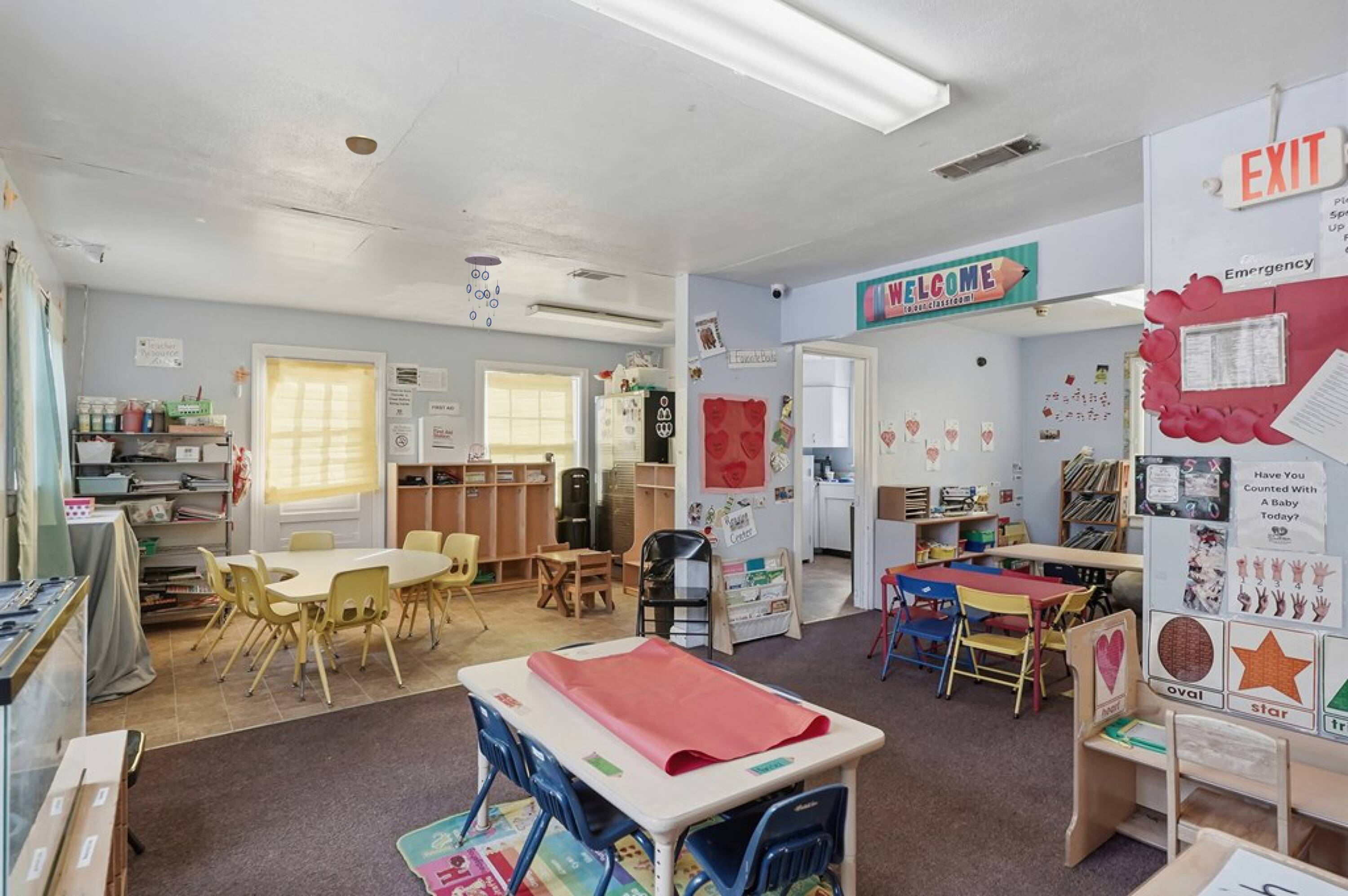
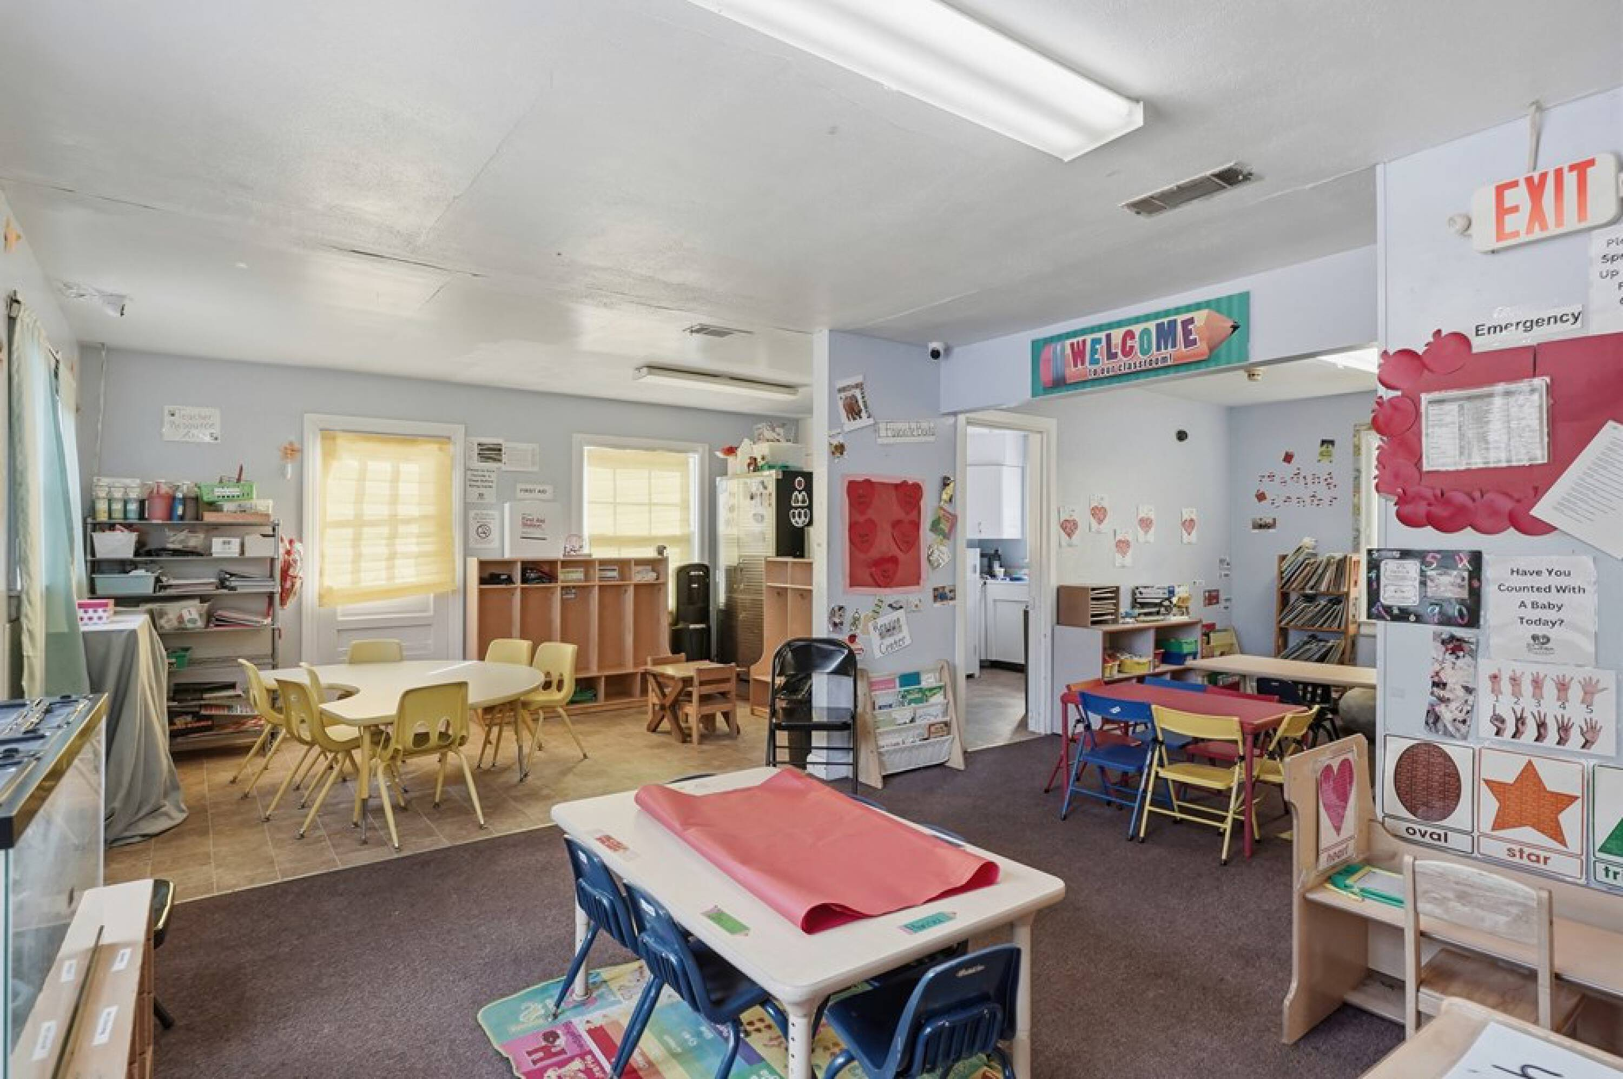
- smoke detector [345,135,378,155]
- ceiling mobile [464,253,502,335]
